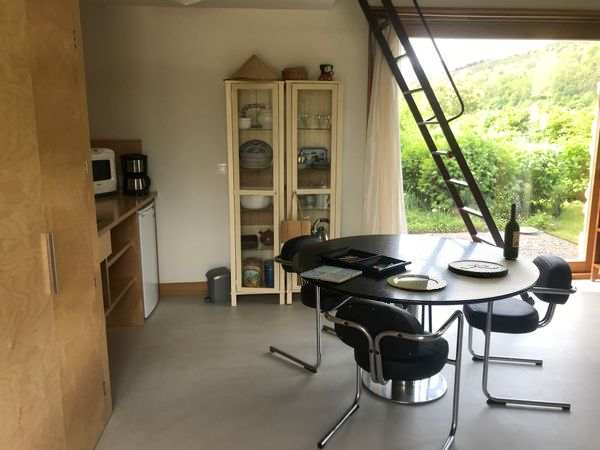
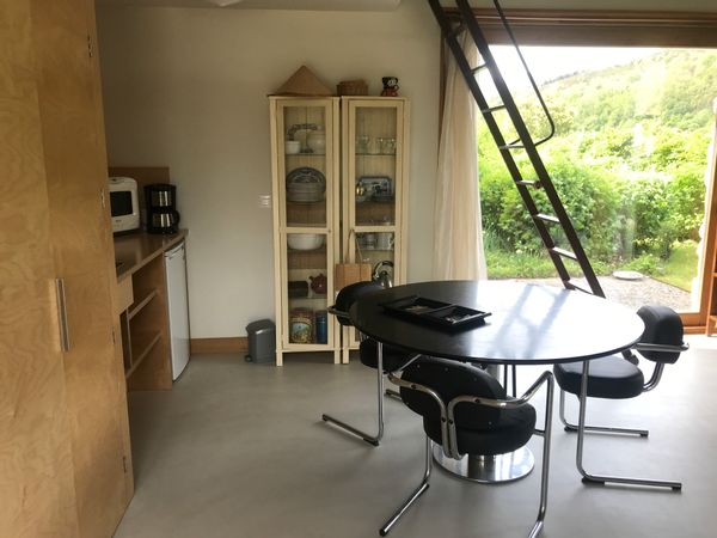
- drink coaster [299,265,363,284]
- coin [447,259,509,278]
- plate [386,273,448,291]
- wine bottle [502,202,521,260]
